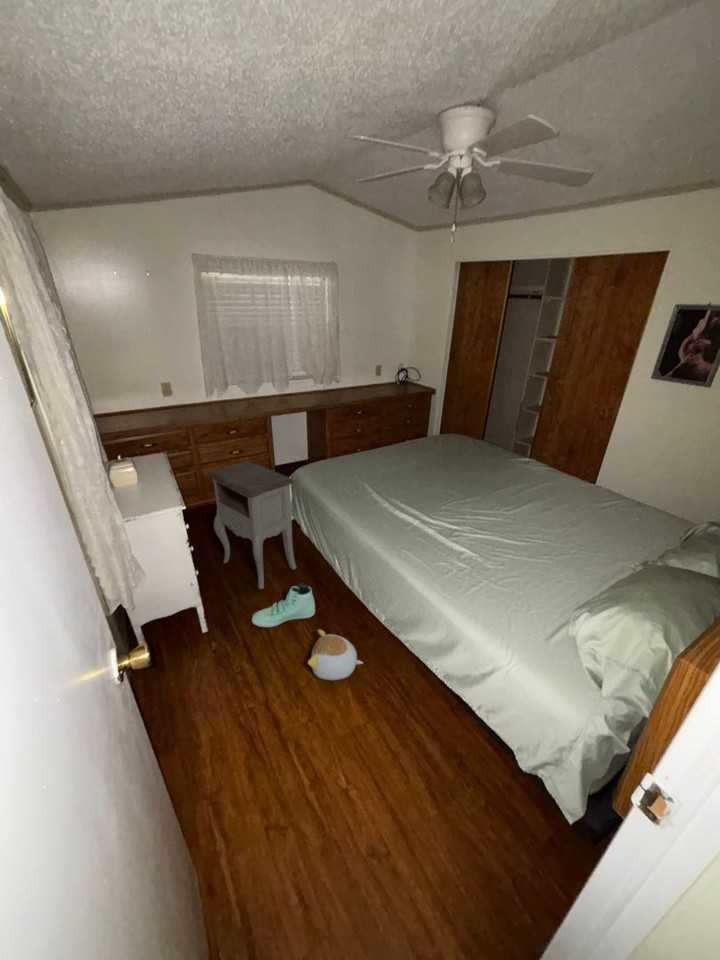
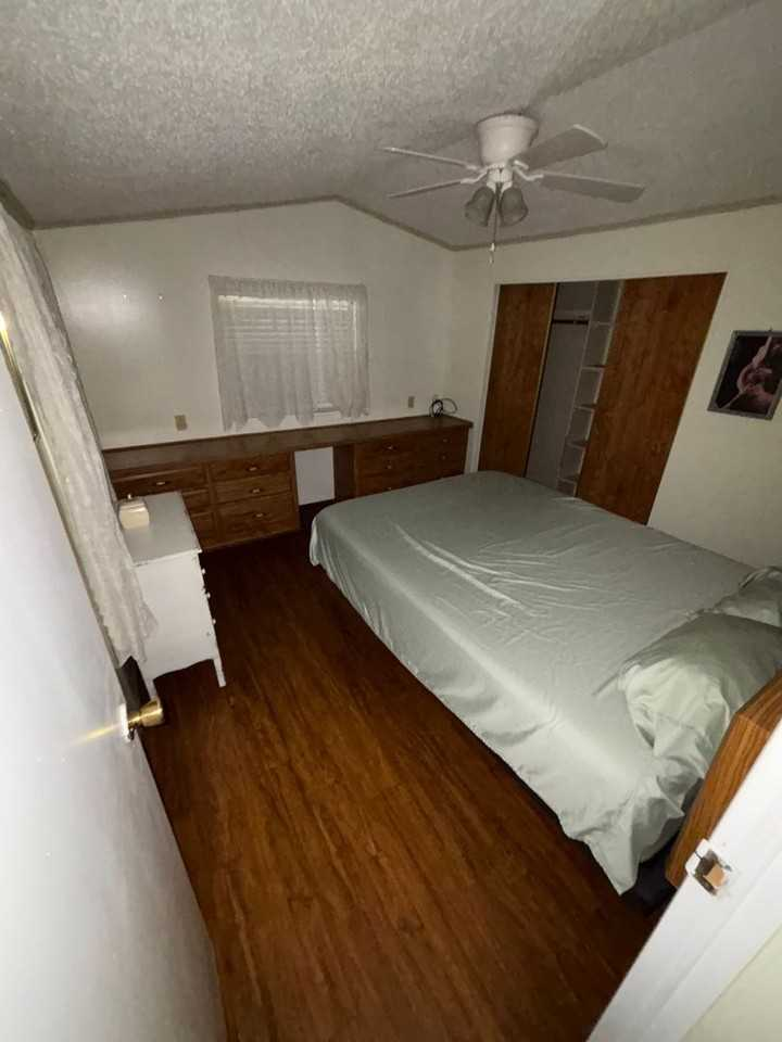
- plush toy [307,628,364,681]
- nightstand [207,459,297,590]
- sneaker [251,582,316,628]
